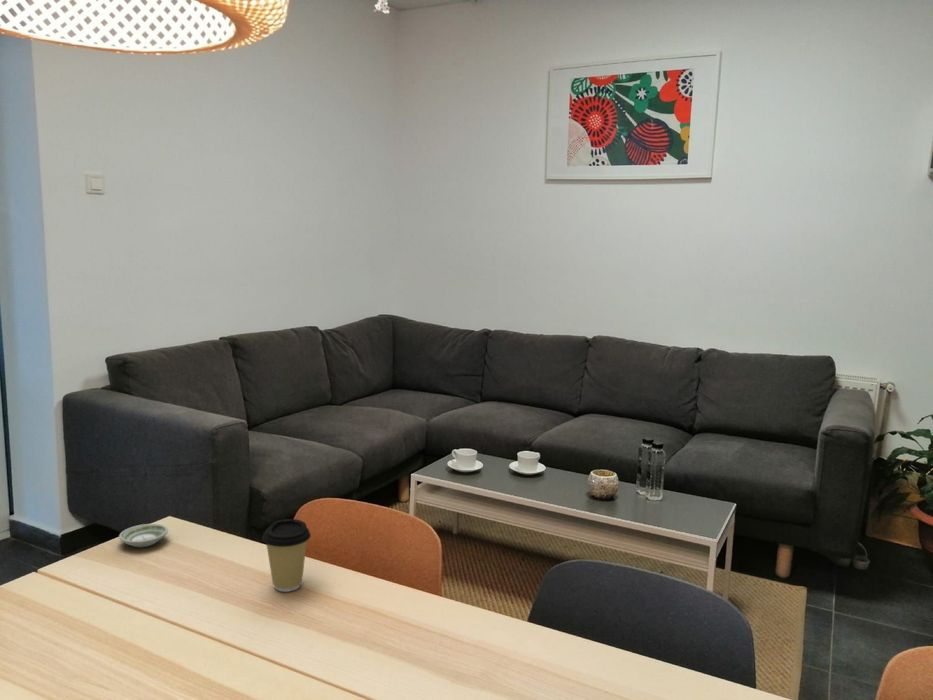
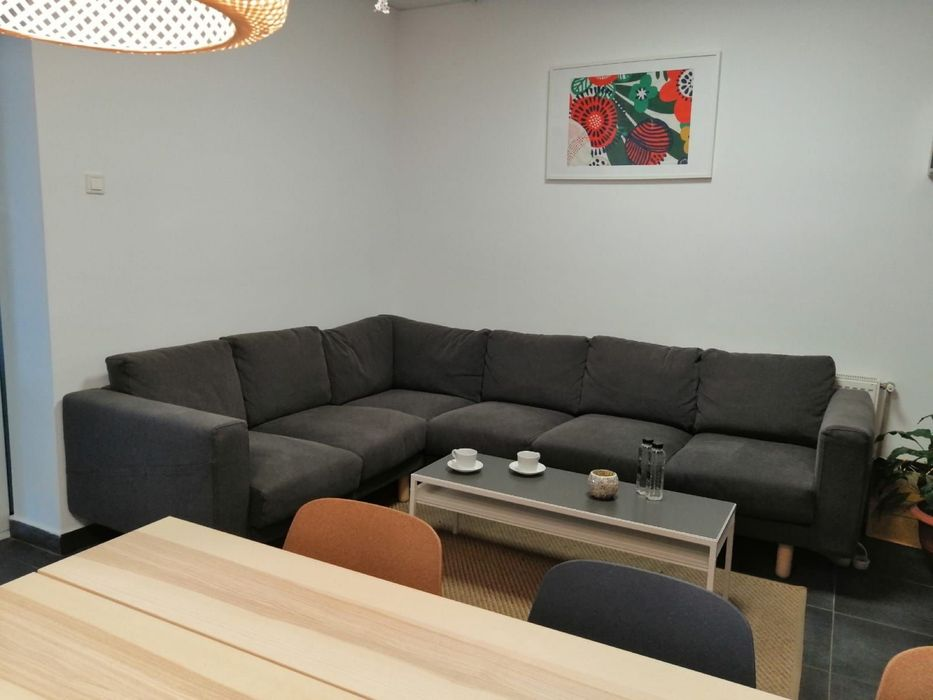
- saucer [118,523,169,548]
- coffee cup [261,518,312,593]
